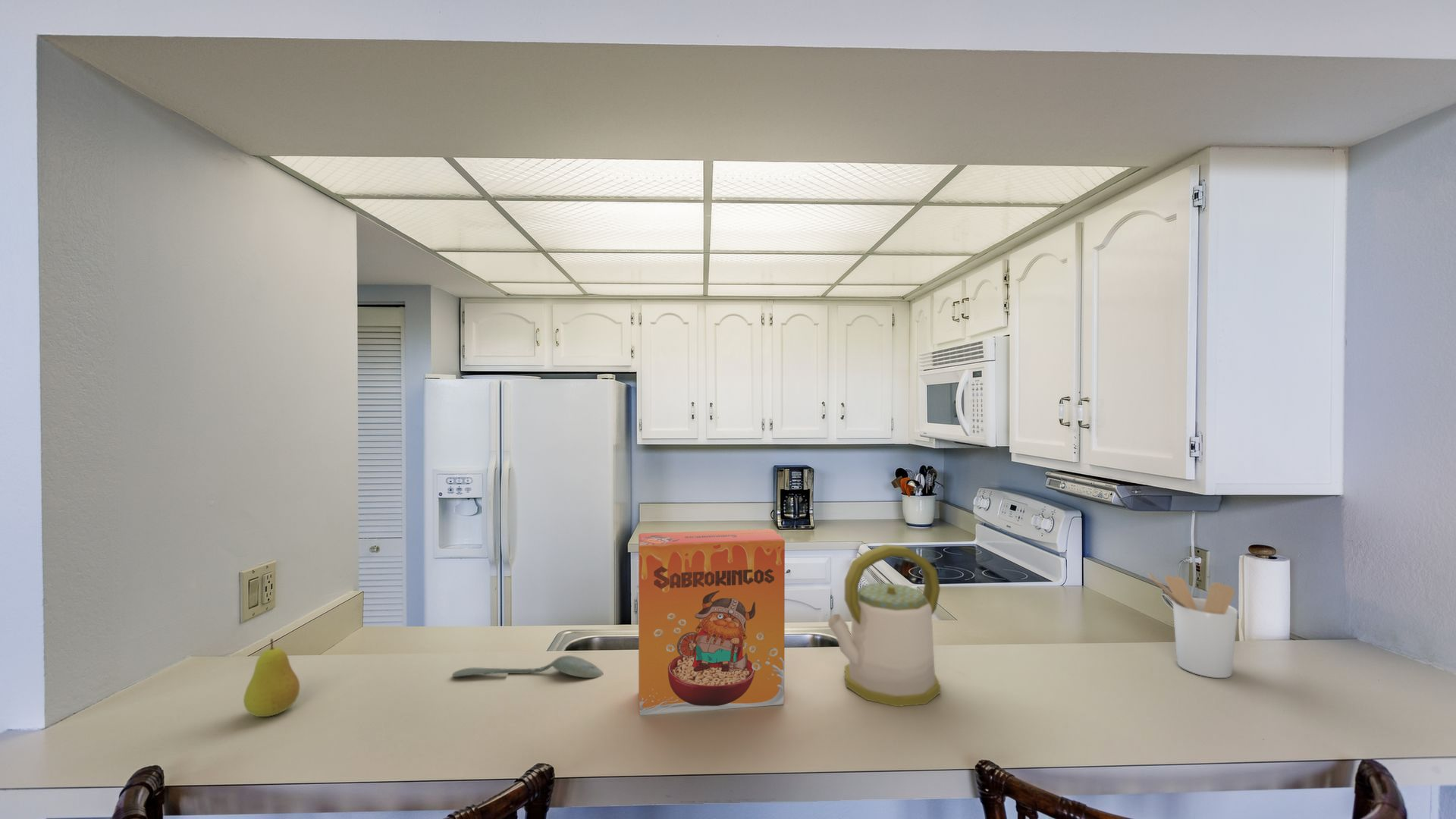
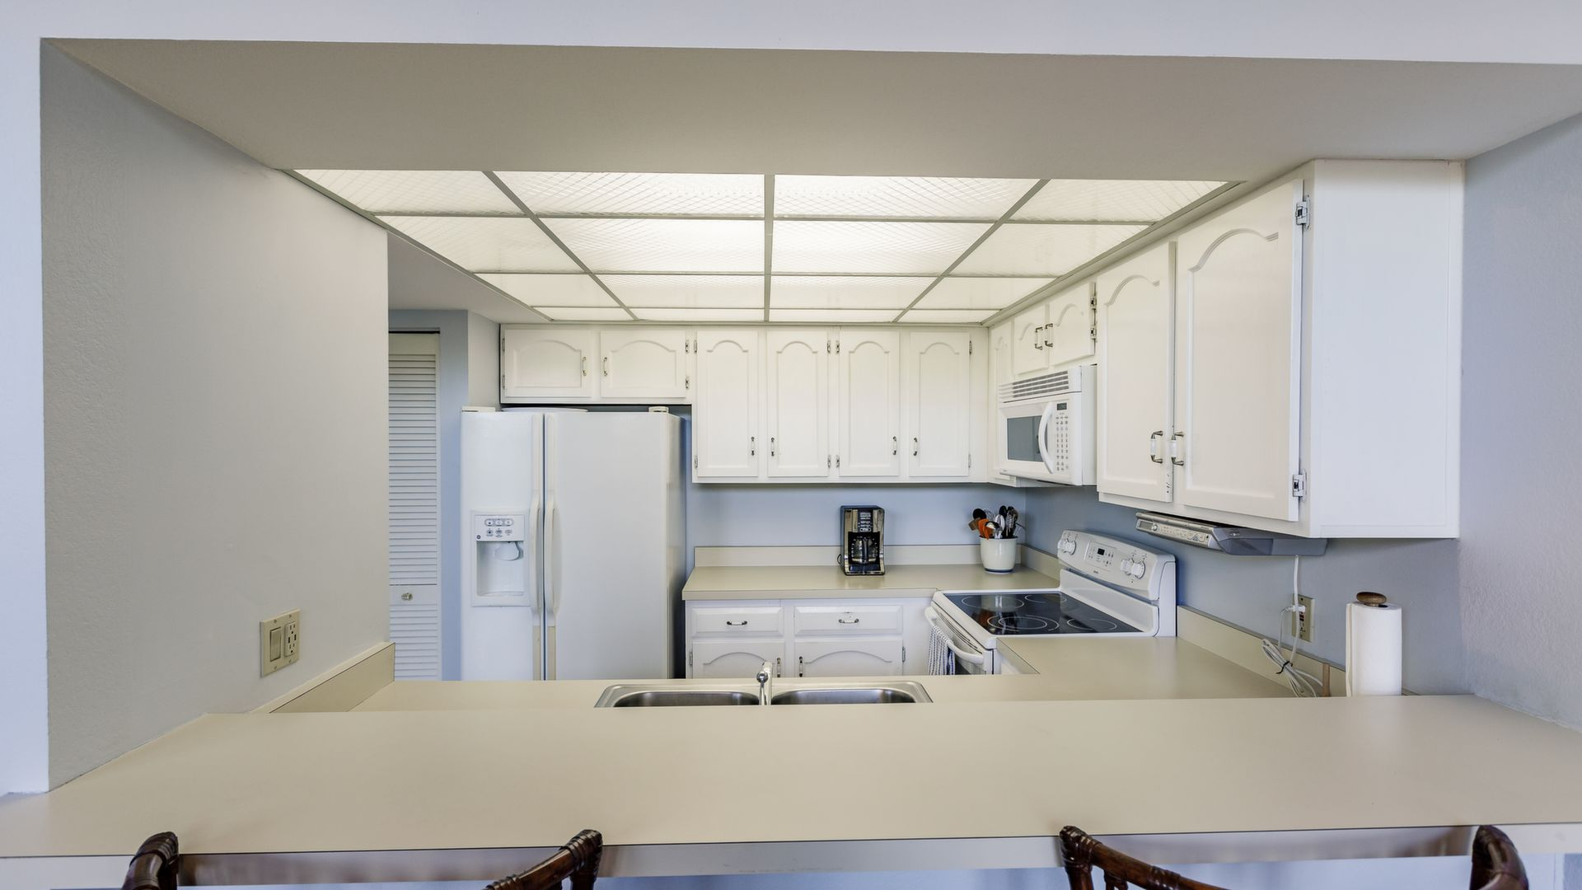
- cereal box [638,529,786,716]
- spoon [451,654,604,679]
- fruit [243,638,300,717]
- utensil holder [1147,572,1238,679]
- kettle [827,544,941,708]
